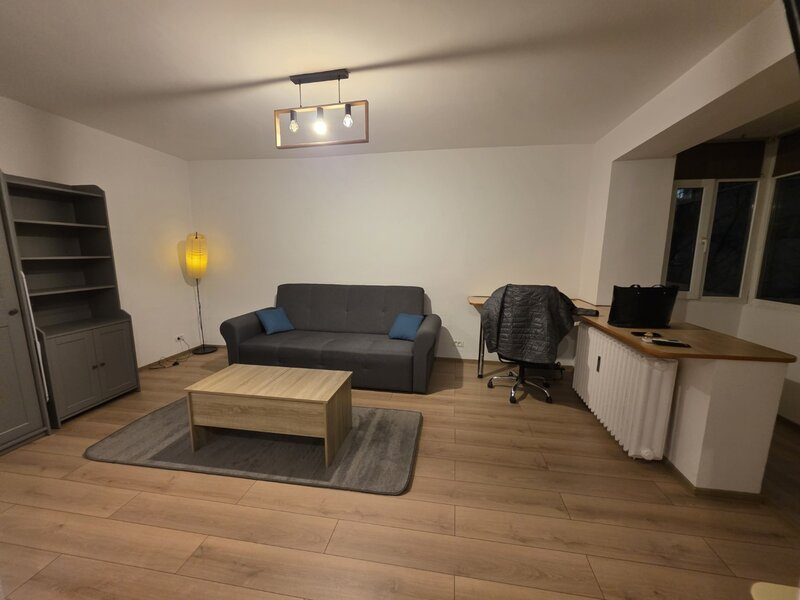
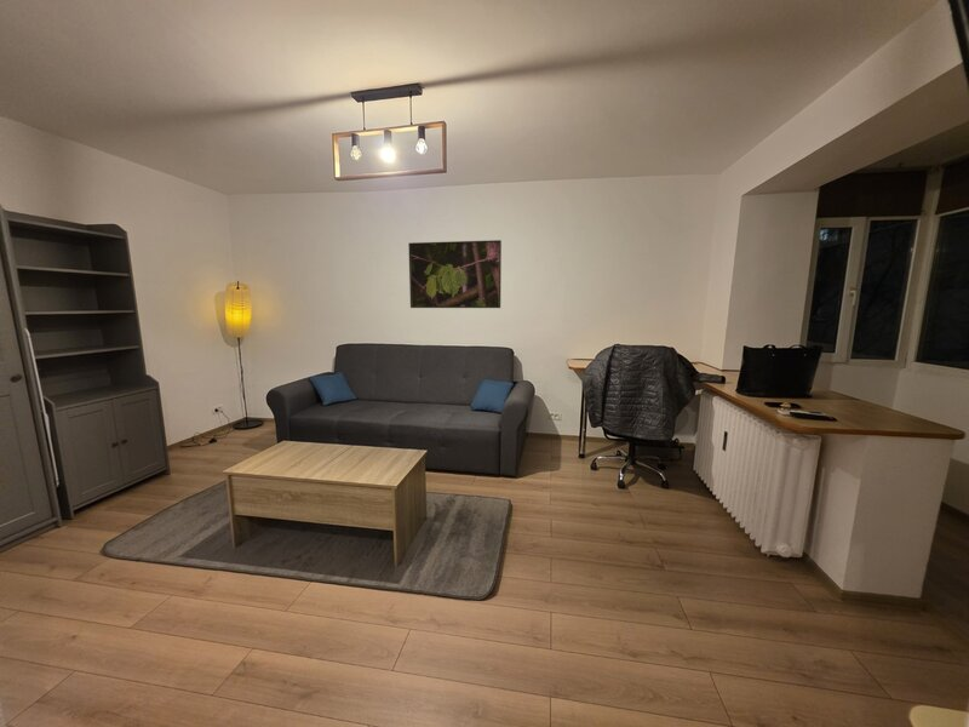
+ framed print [407,239,503,309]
